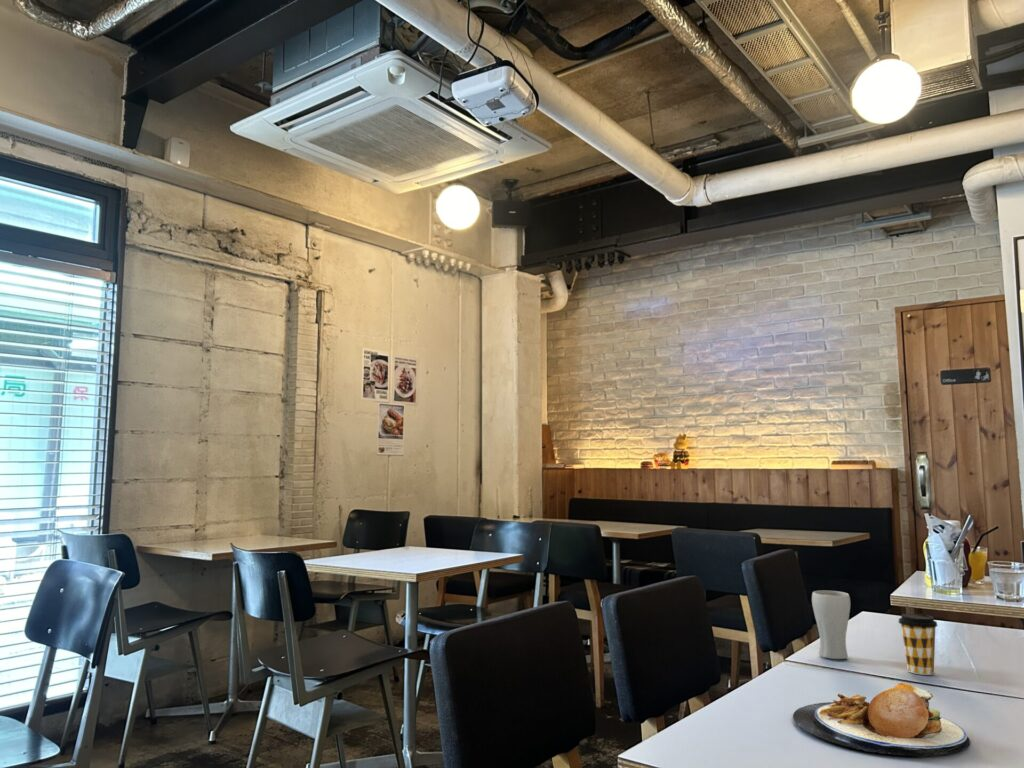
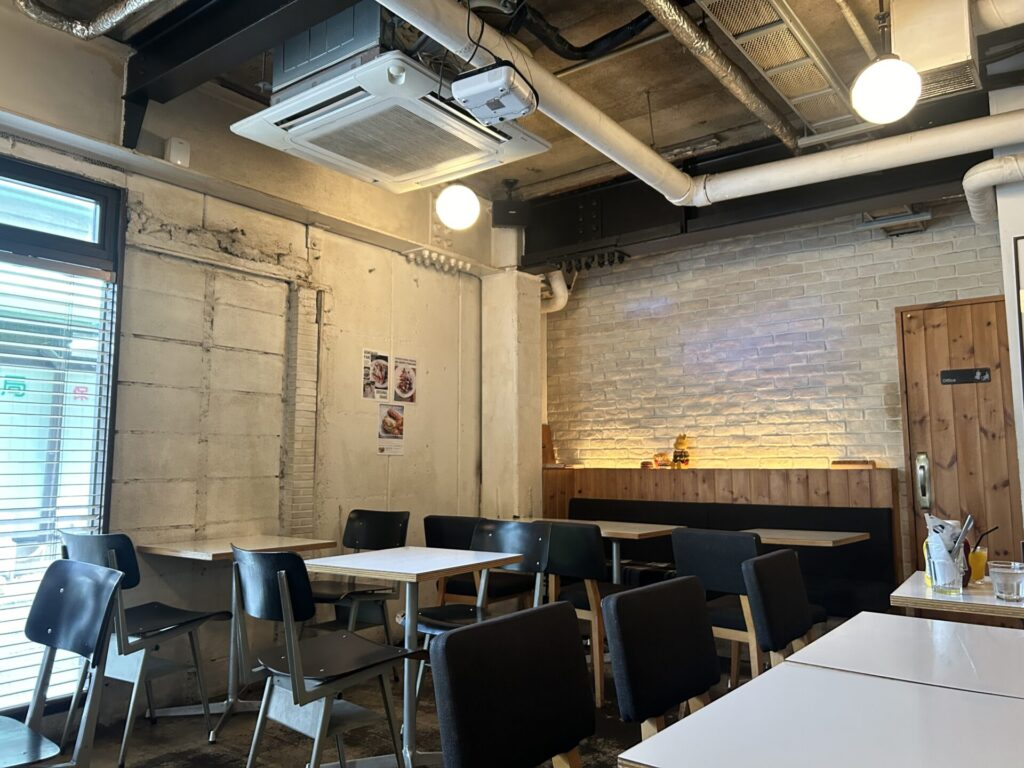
- plate [792,682,971,757]
- coffee cup [897,612,939,676]
- drinking glass [811,590,851,660]
